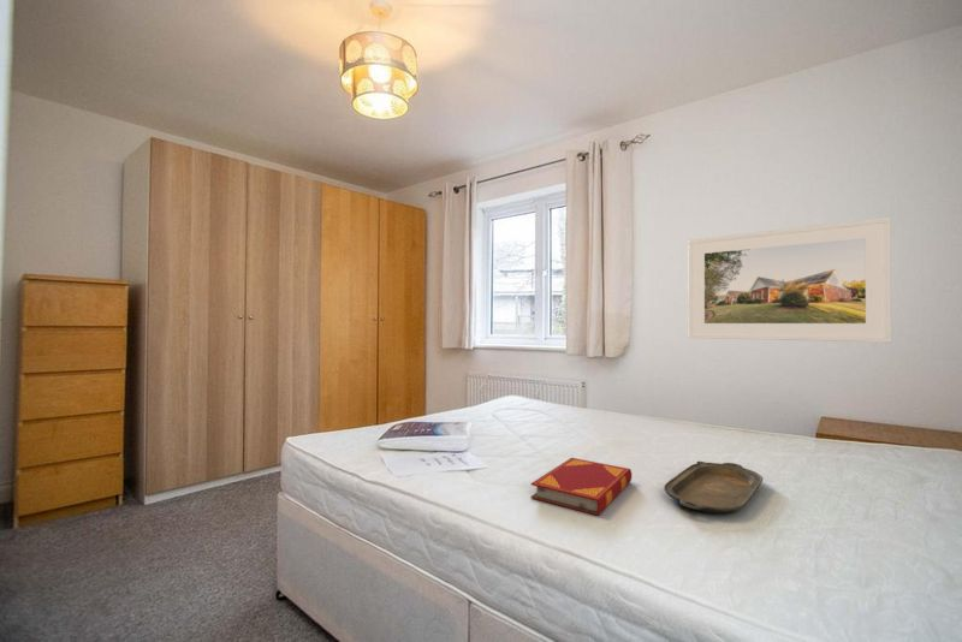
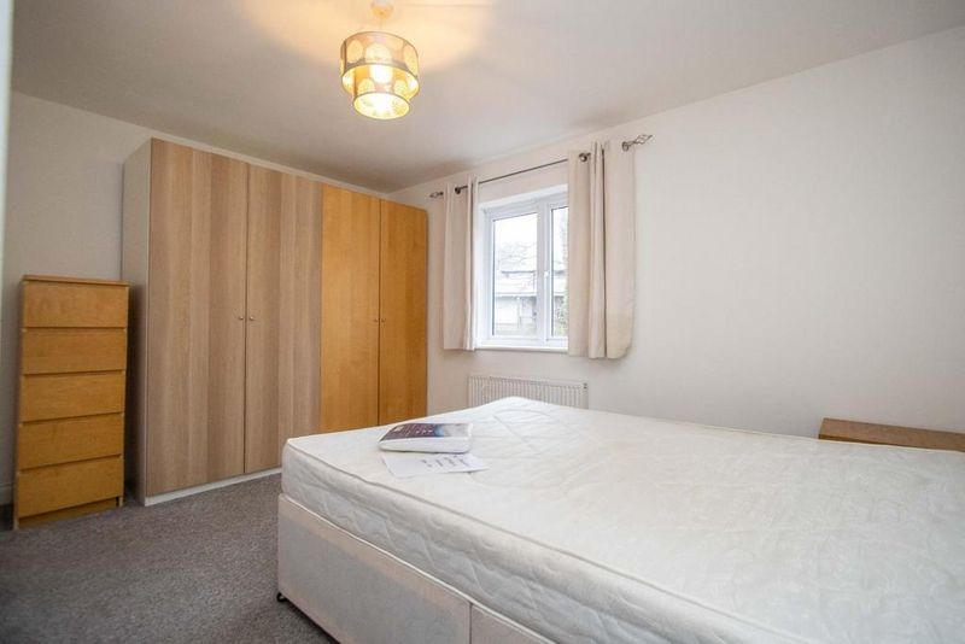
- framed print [687,216,892,344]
- serving tray [663,460,764,515]
- hardback book [529,457,633,517]
